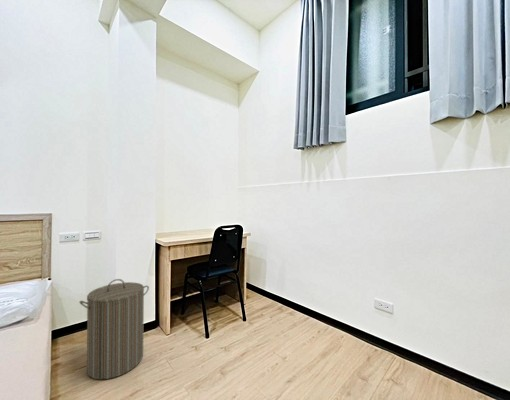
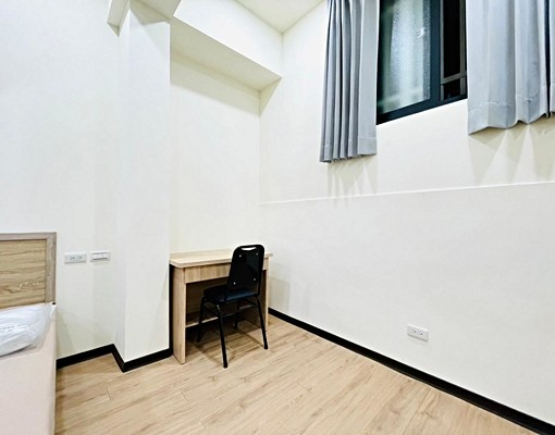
- laundry hamper [78,278,150,380]
